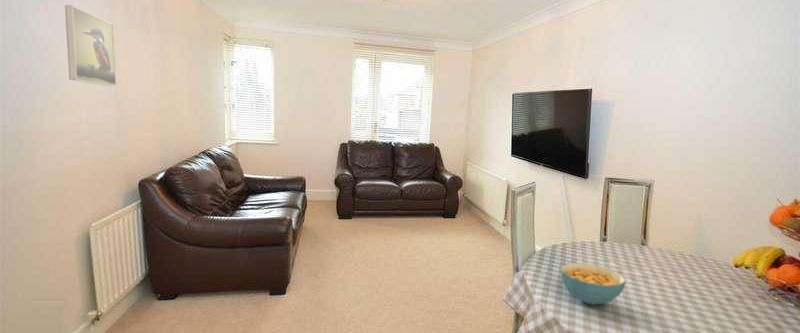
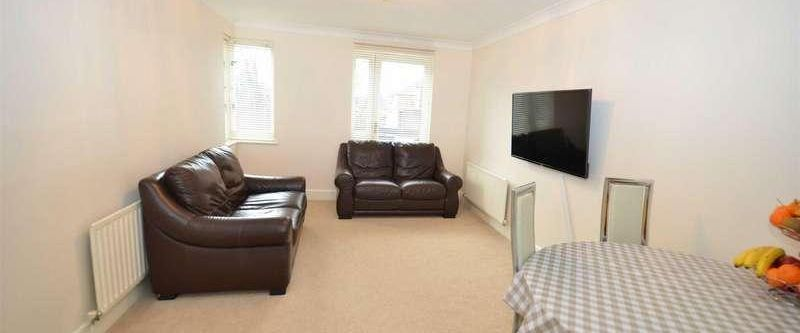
- cereal bowl [560,262,627,306]
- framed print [64,4,117,88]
